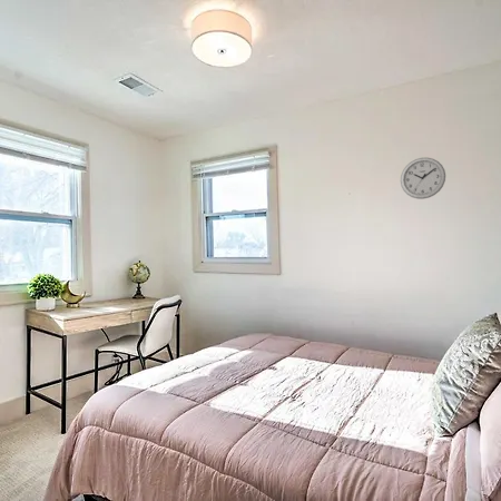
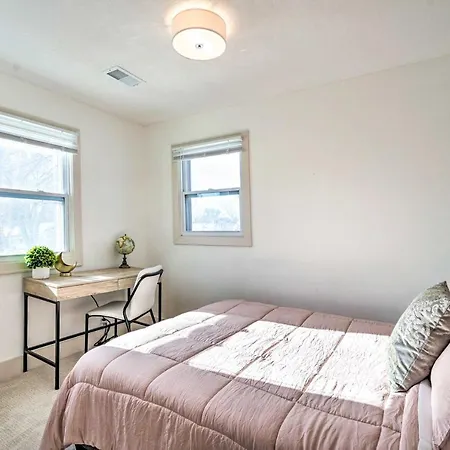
- wall clock [400,157,446,200]
